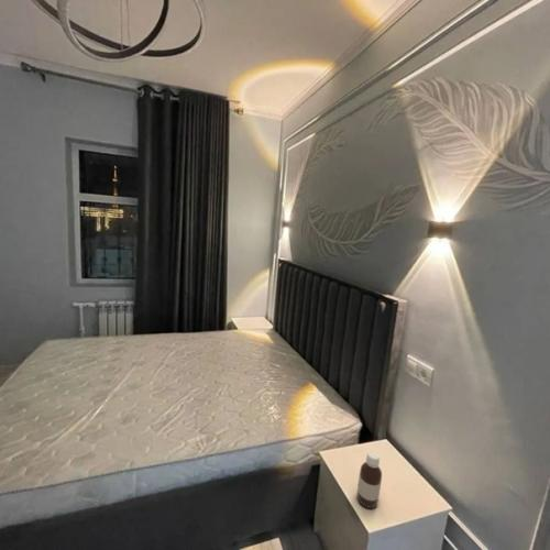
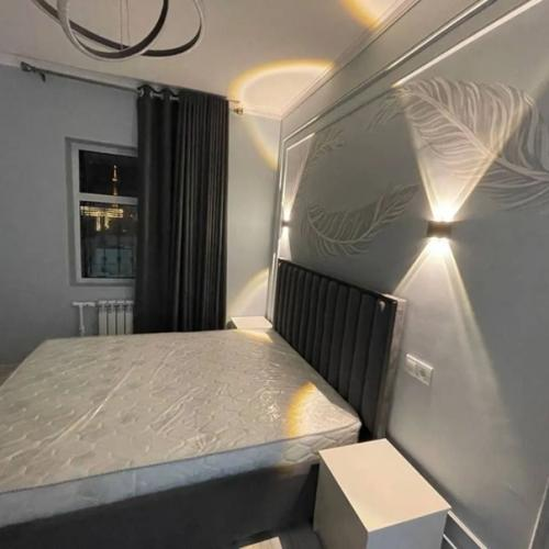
- bottle [356,450,383,509]
